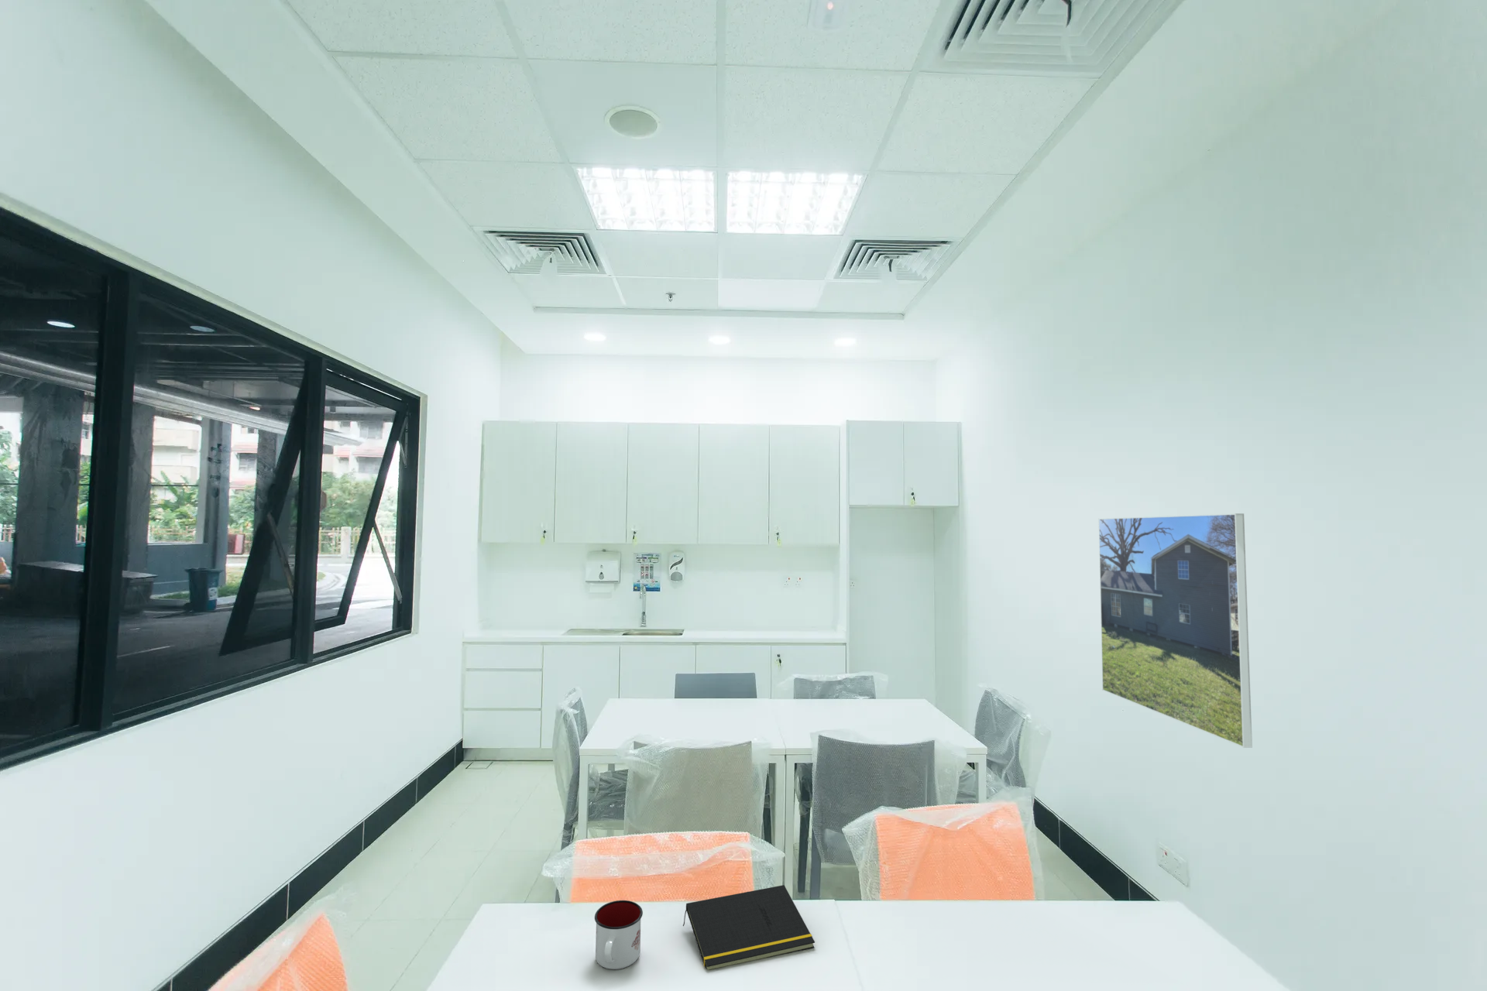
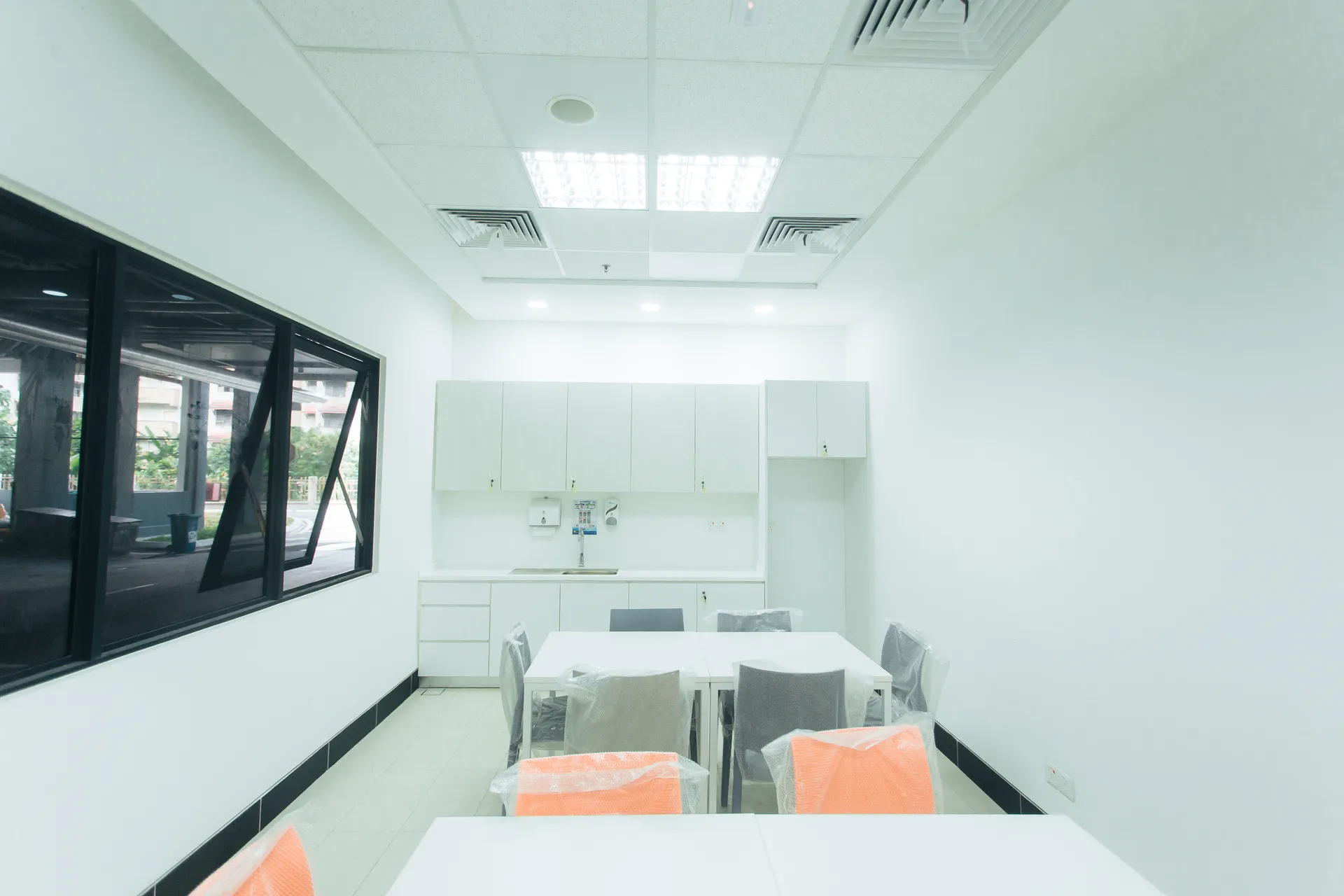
- notepad [683,884,815,970]
- mug [594,899,644,970]
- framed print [1098,512,1254,749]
